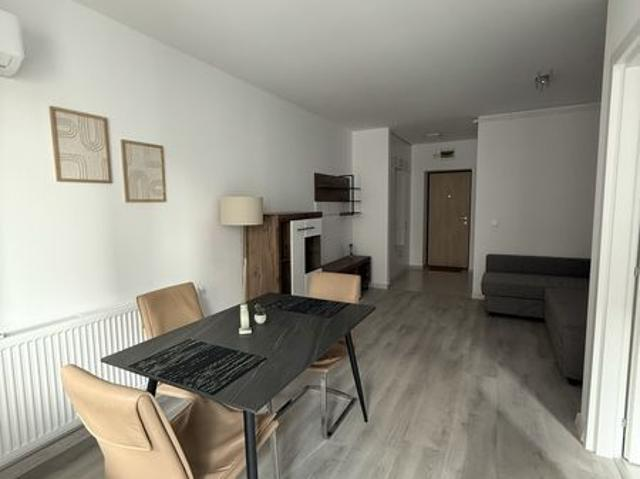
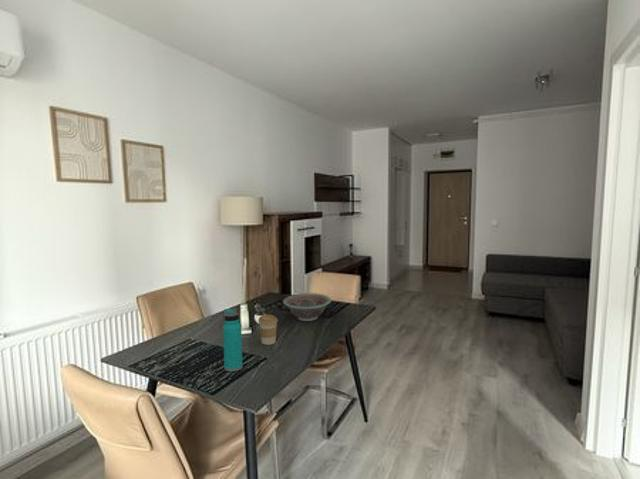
+ coffee cup [257,314,279,346]
+ water bottle [222,308,244,373]
+ decorative bowl [282,292,332,322]
